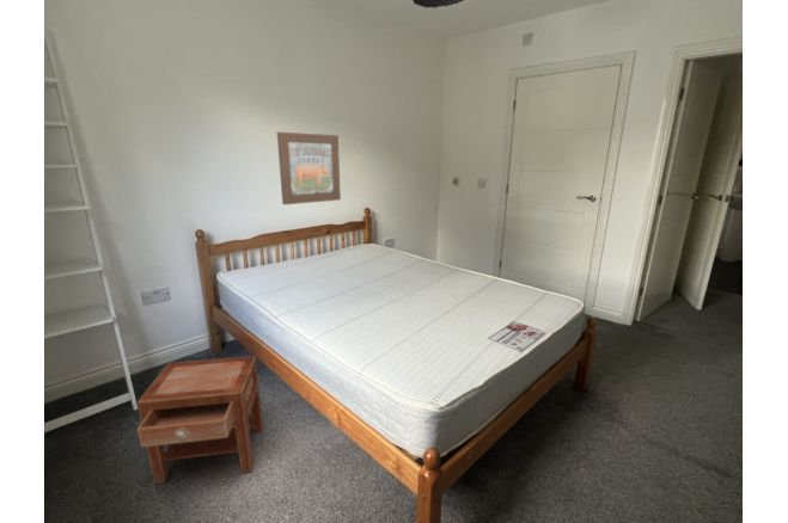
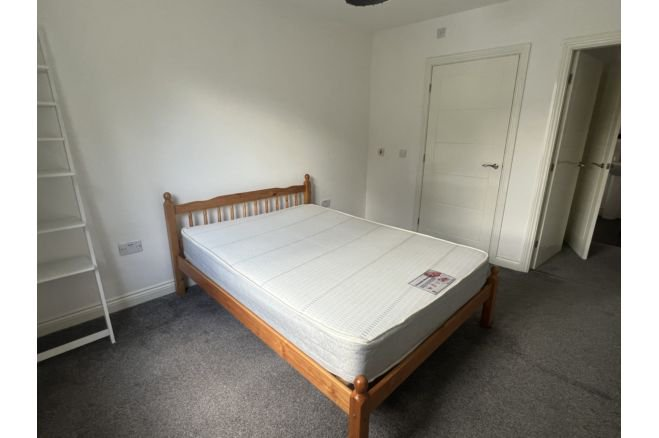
- nightstand [136,355,264,485]
- wall art [276,131,342,205]
